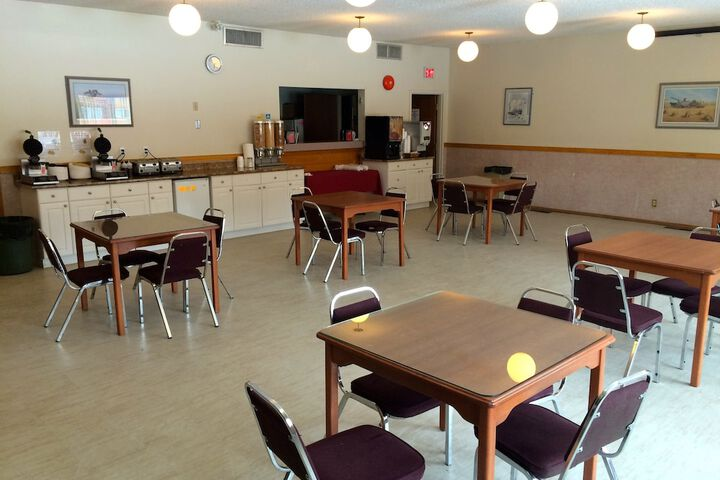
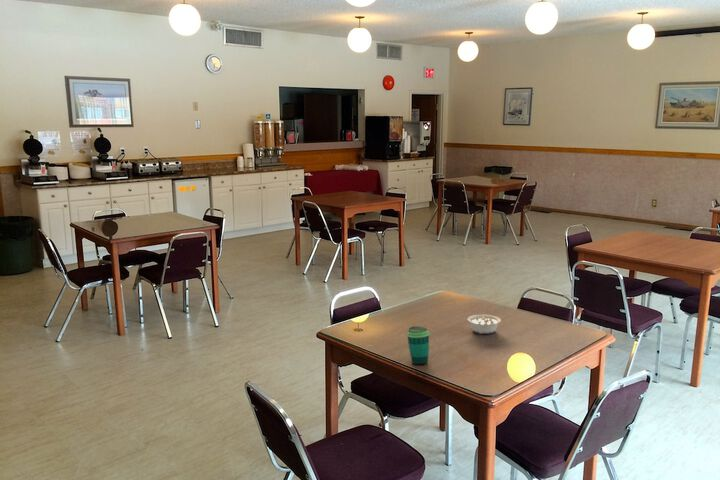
+ cup [406,325,430,366]
+ legume [460,314,502,335]
